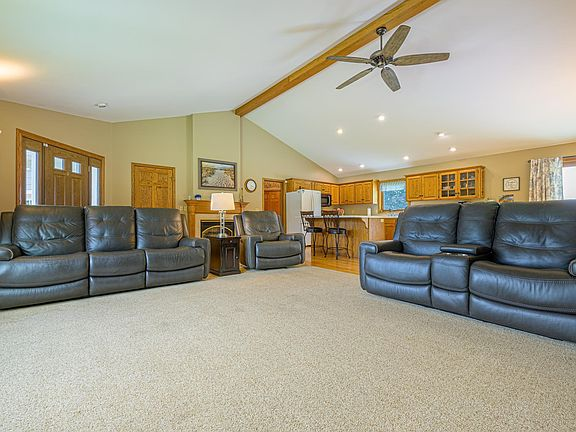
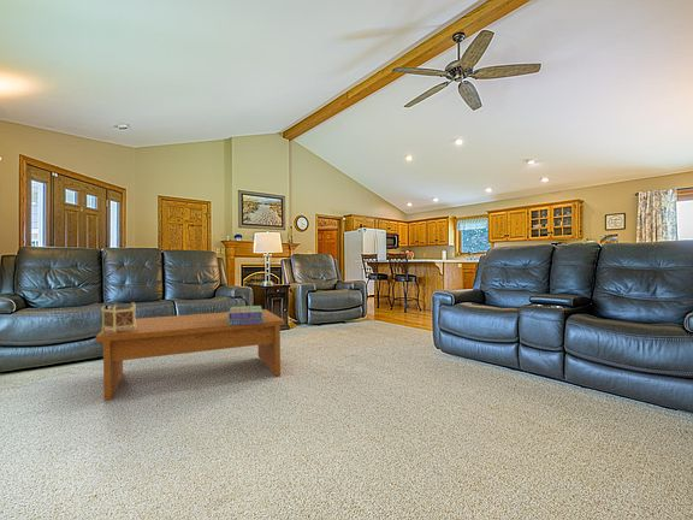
+ stack of books [227,305,263,325]
+ coffee table [95,308,286,402]
+ decorative box [100,301,137,333]
